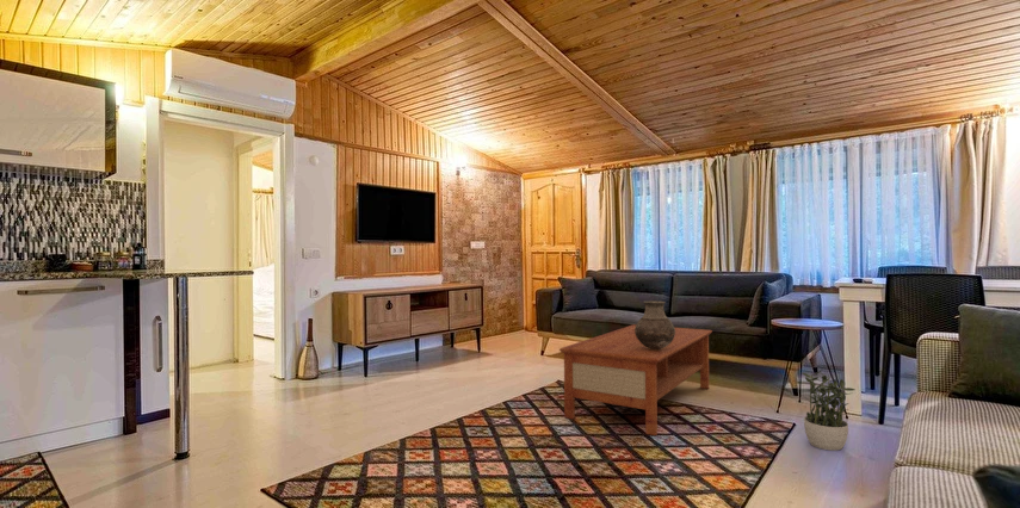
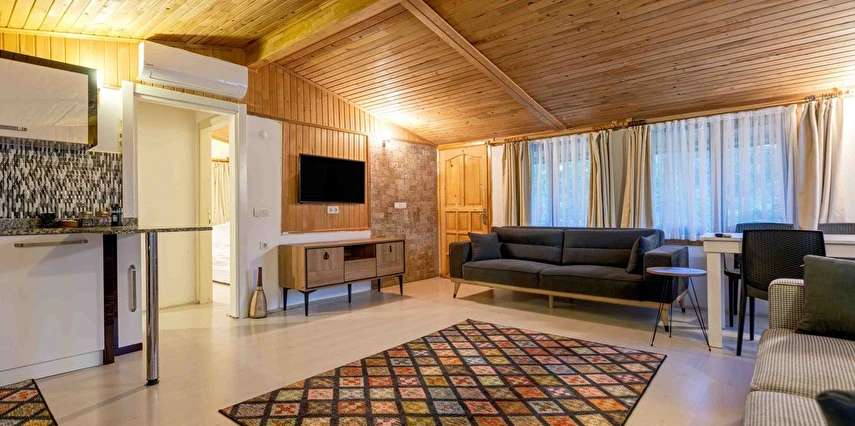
- coffee table [558,323,713,436]
- potted plant [802,368,857,452]
- vase [635,299,675,349]
